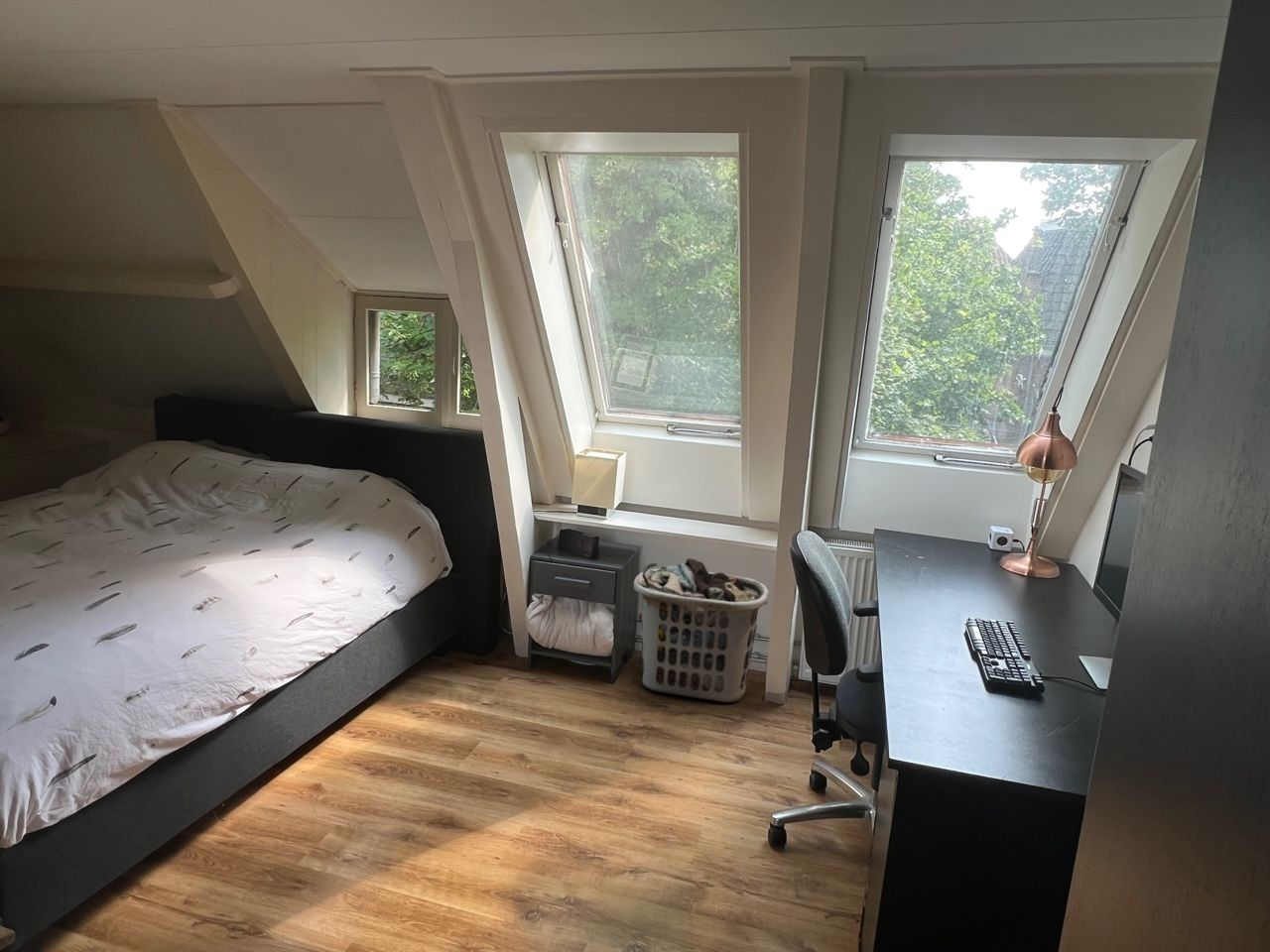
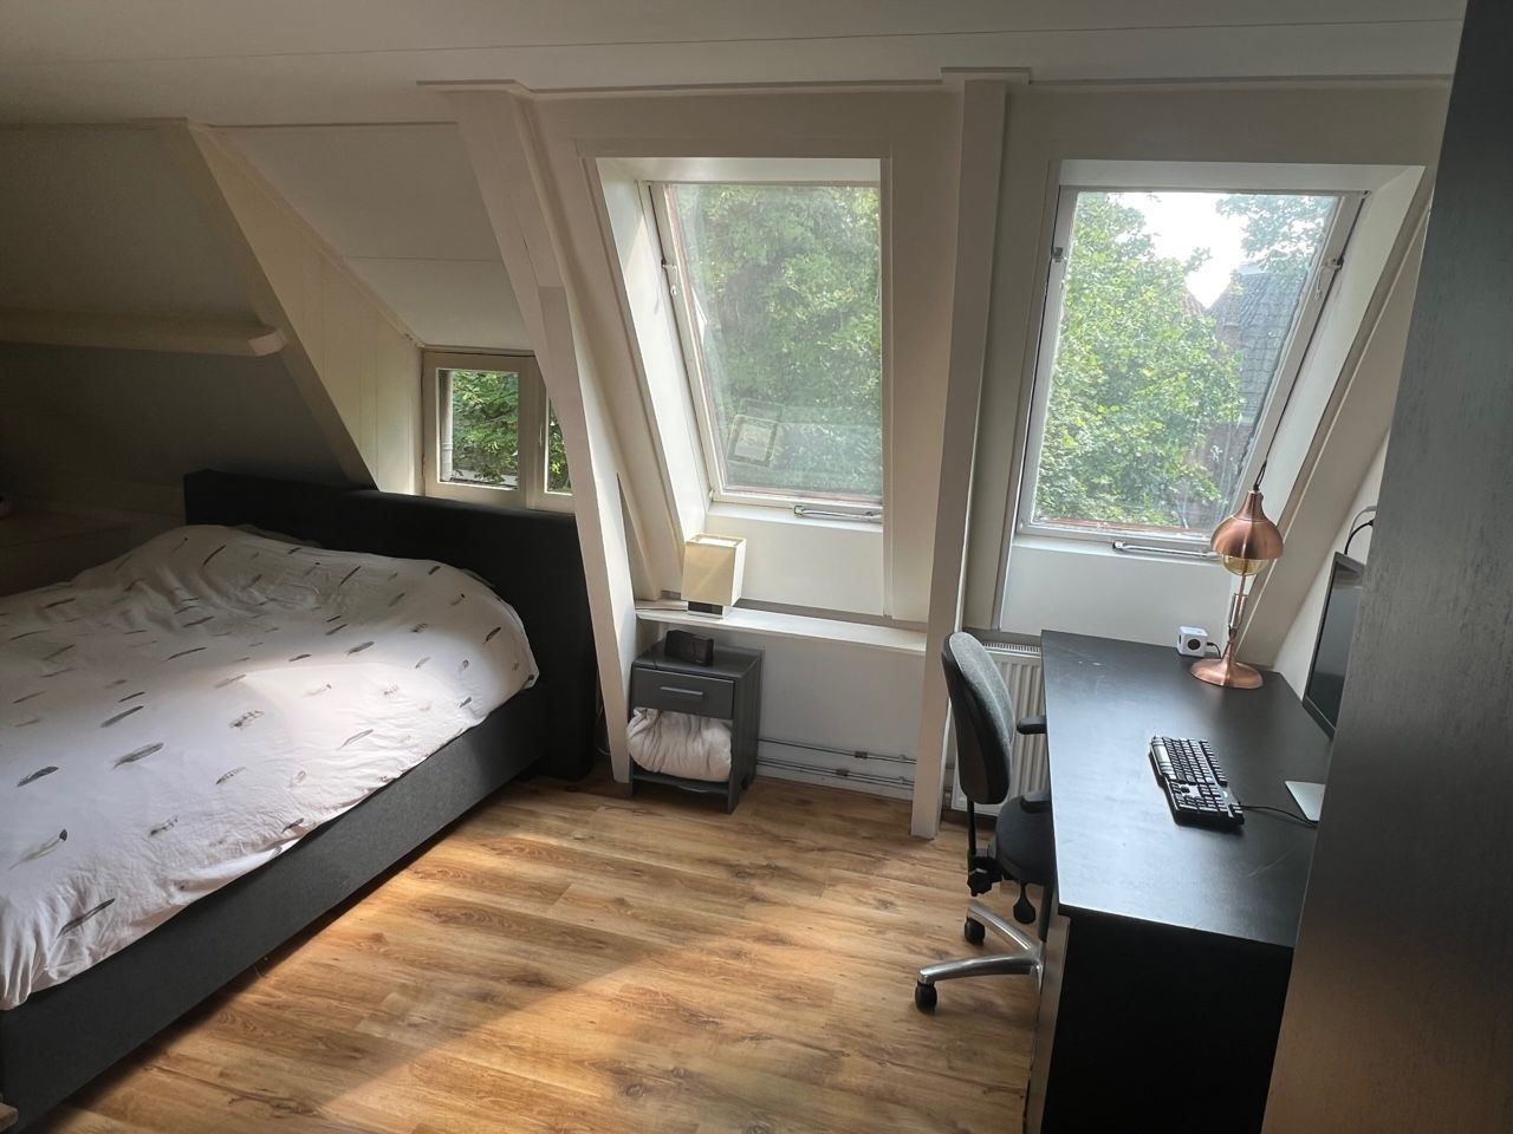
- clothes hamper [632,557,770,704]
